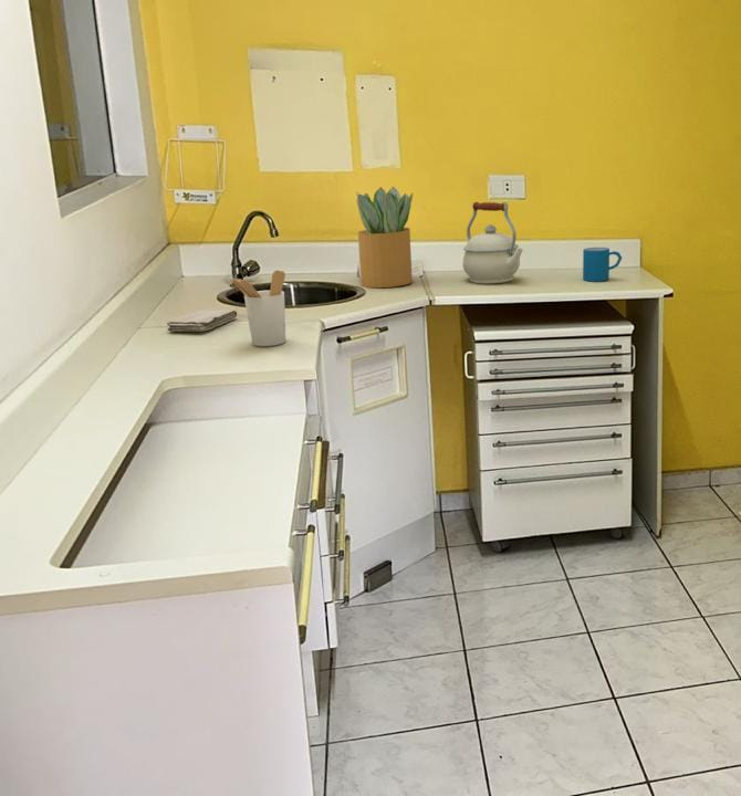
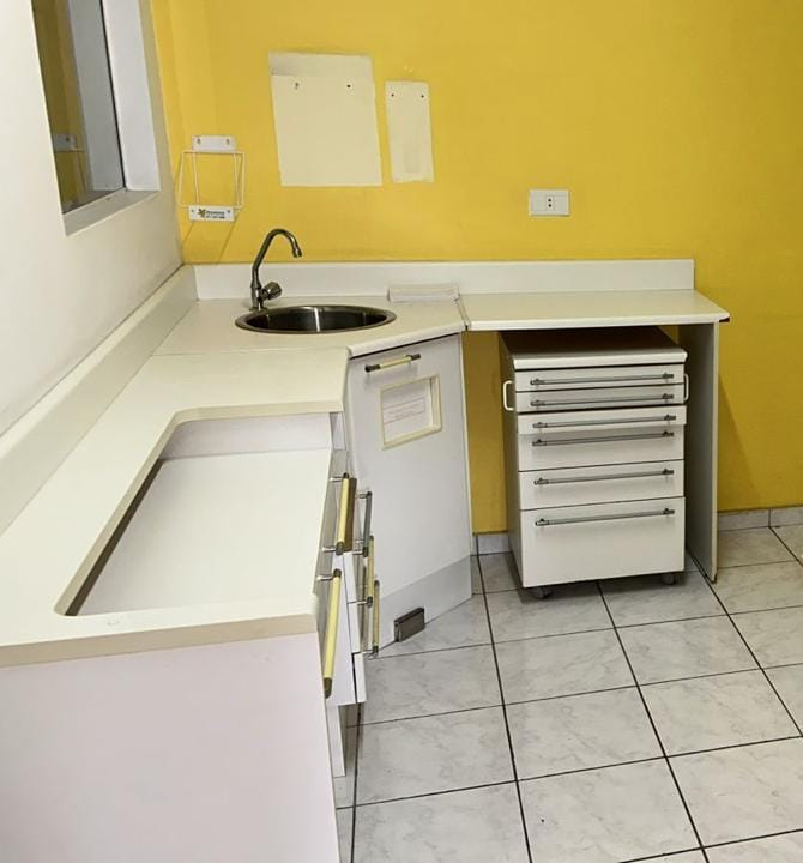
- mug [582,247,623,283]
- kettle [462,201,524,285]
- potted plant [355,186,414,289]
- utensil holder [228,269,286,347]
- washcloth [166,308,238,333]
